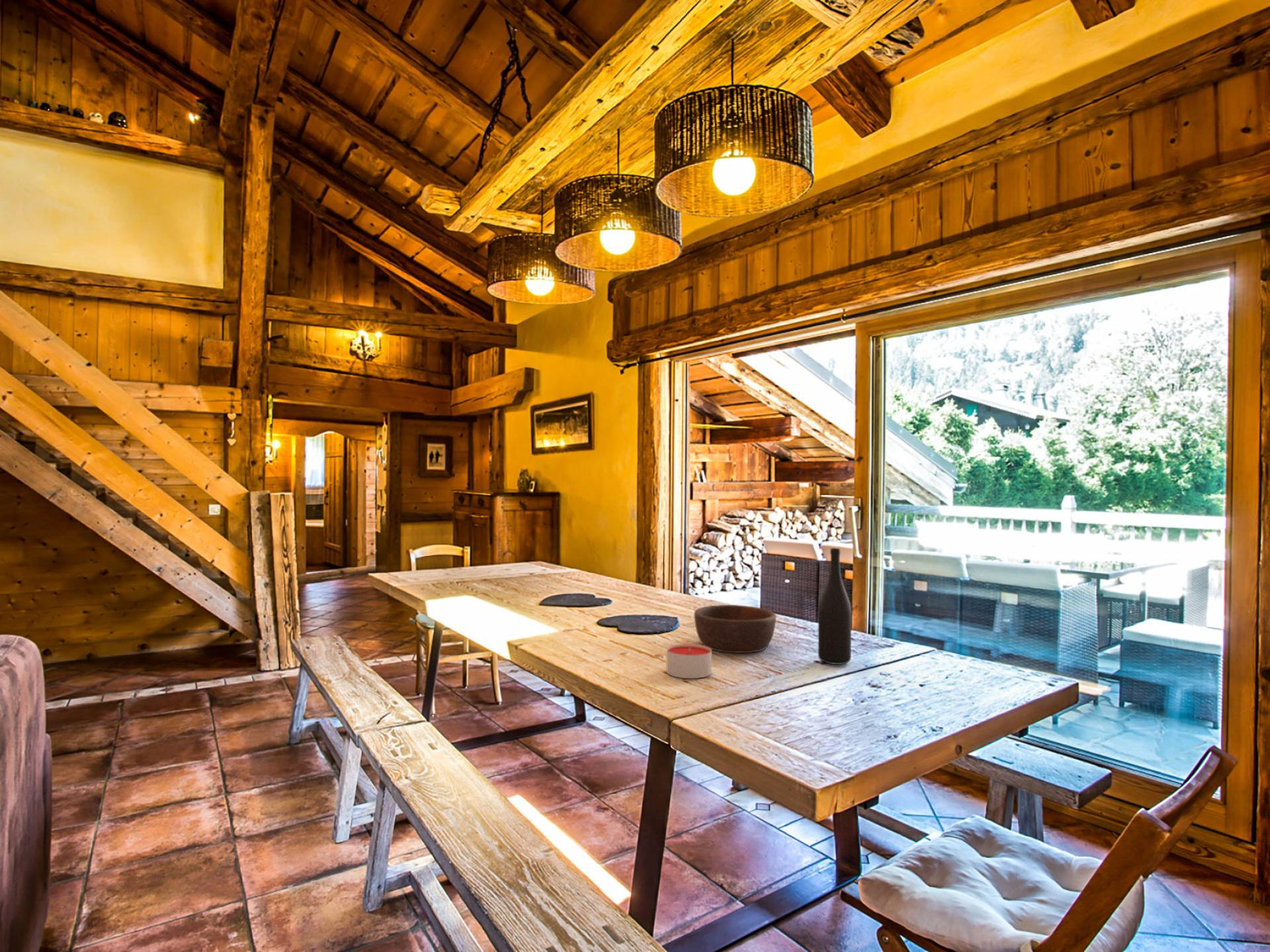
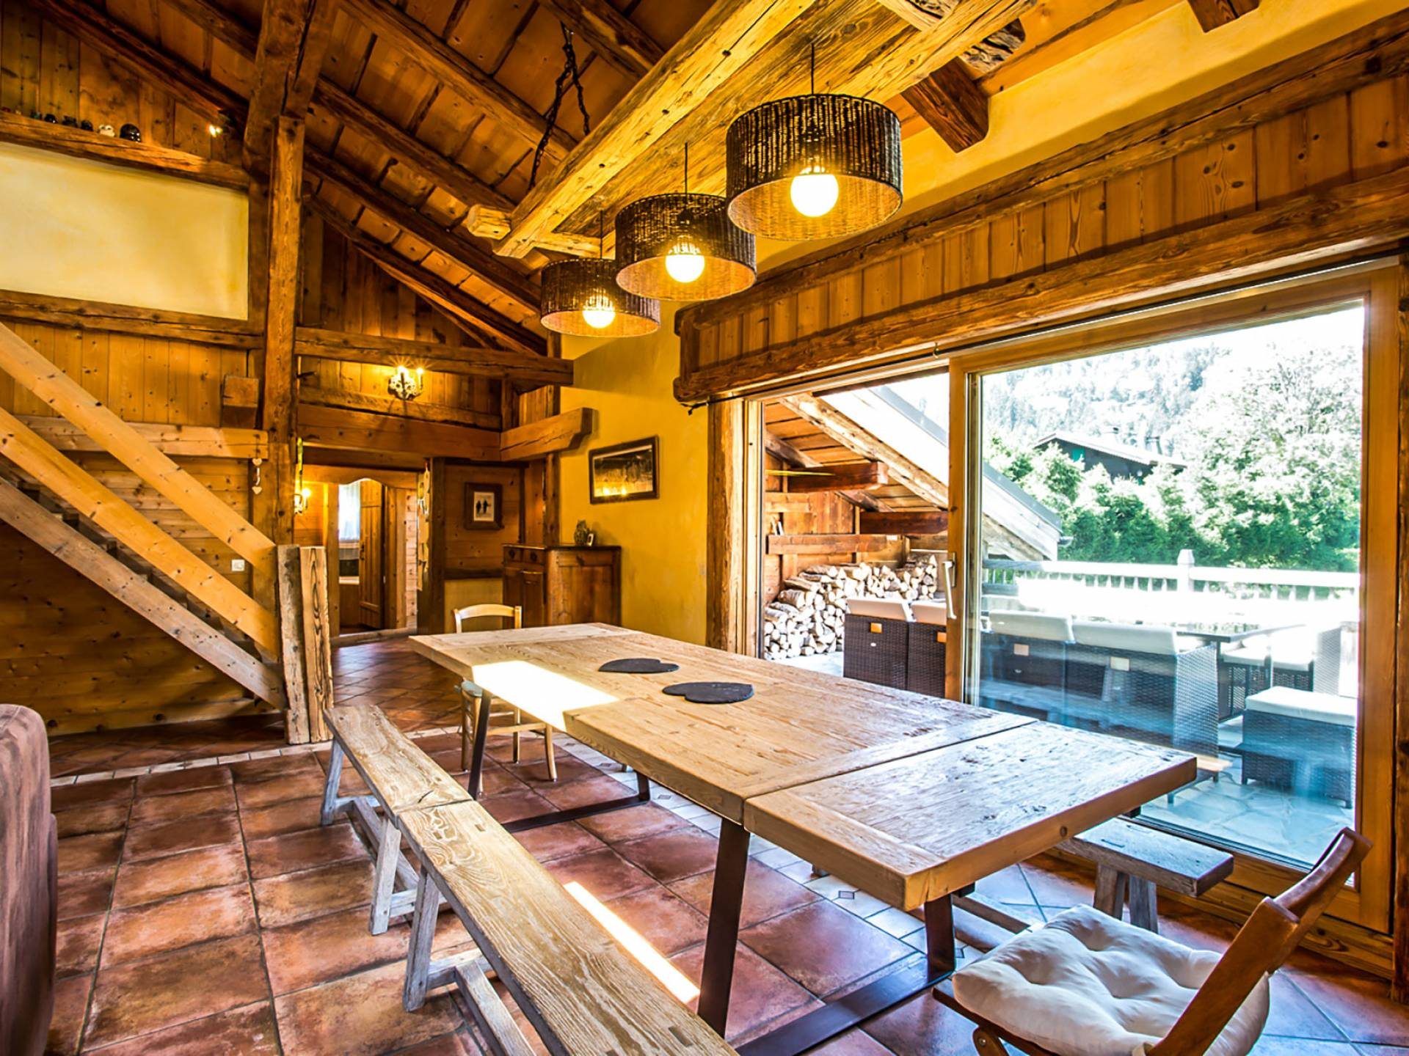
- wine bottle [818,547,852,665]
- candle [666,643,712,679]
- wooden bowl [693,604,777,654]
